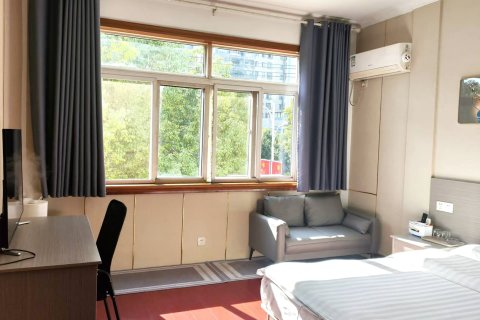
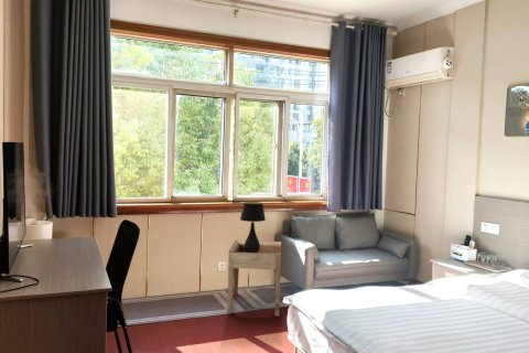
+ table lamp [239,201,267,253]
+ side table [226,239,282,317]
